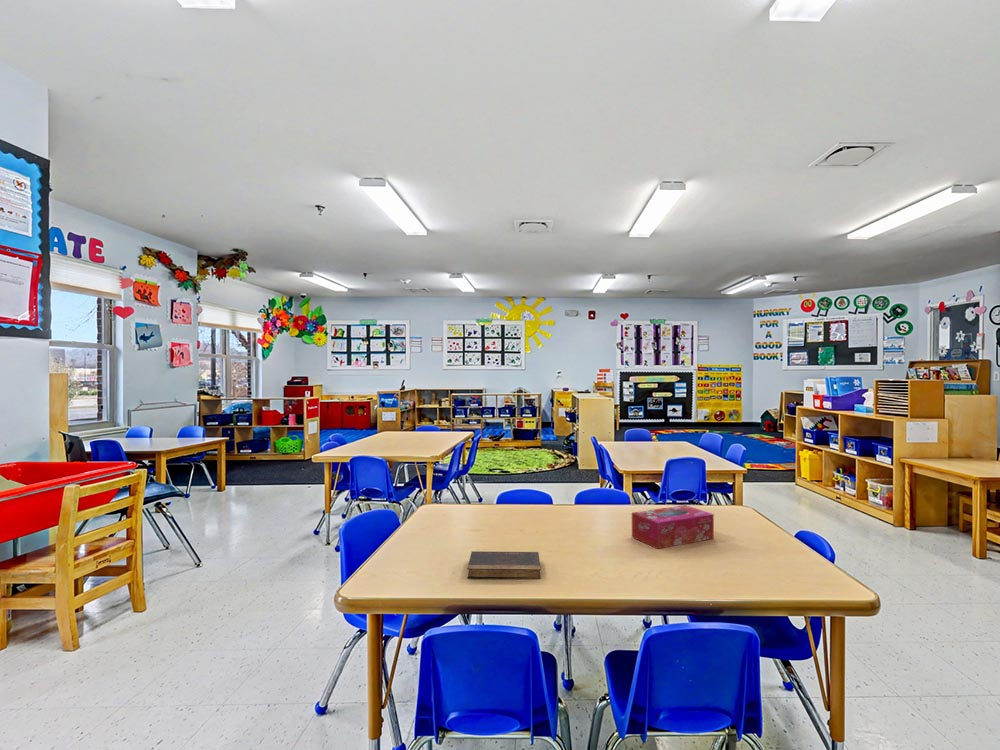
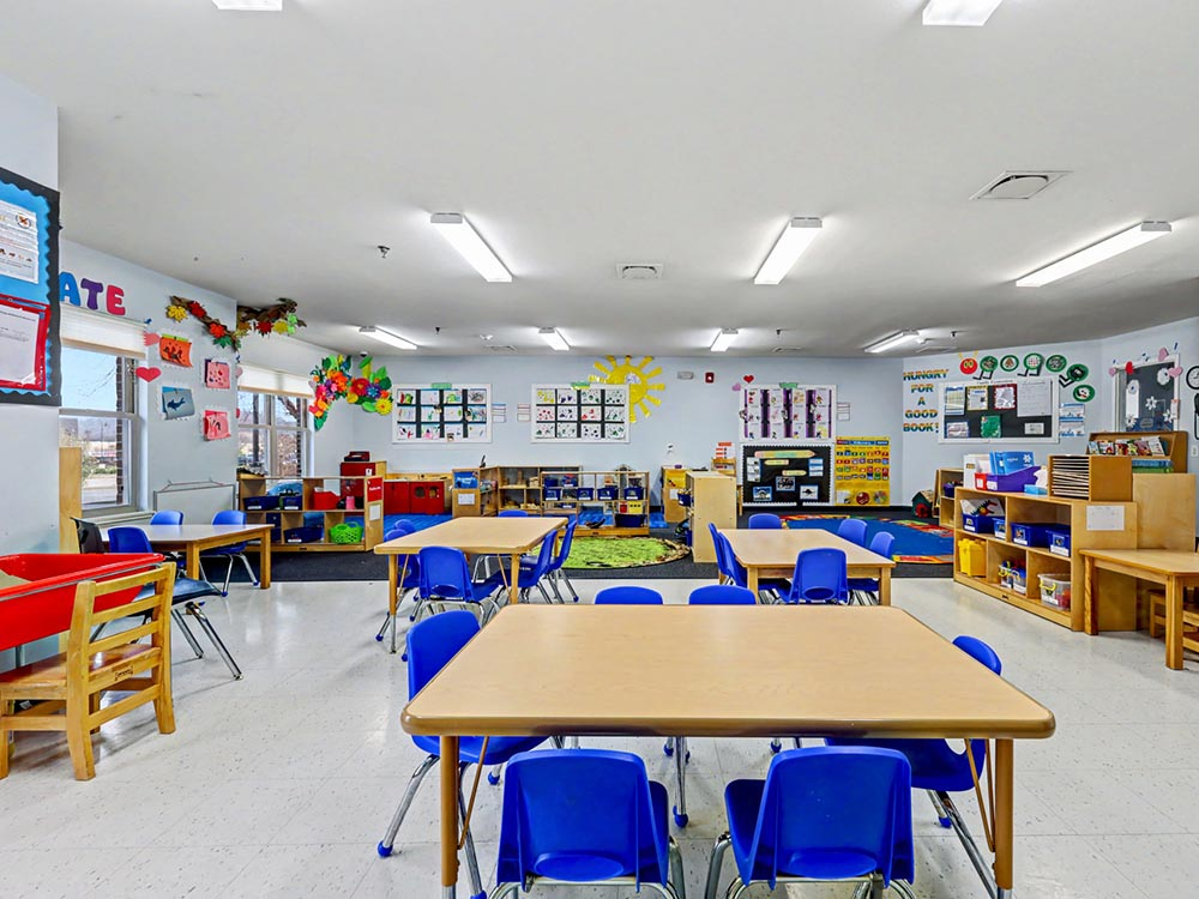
- tissue box [631,504,715,550]
- book [466,550,542,580]
